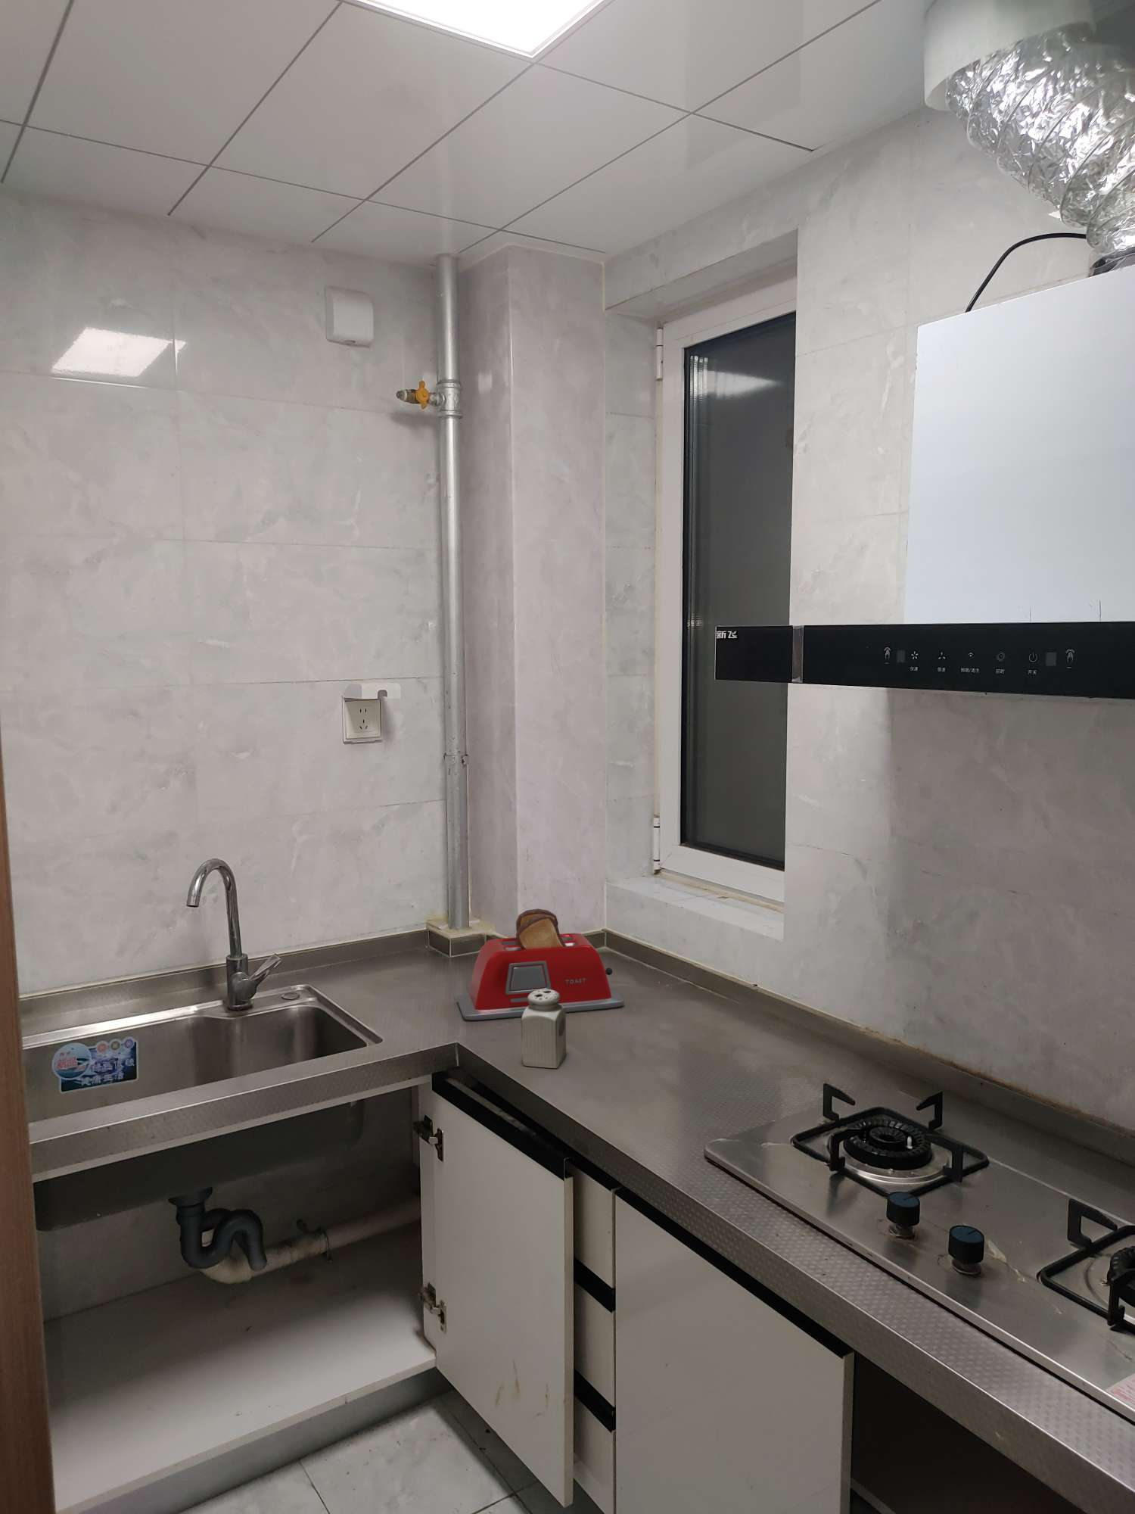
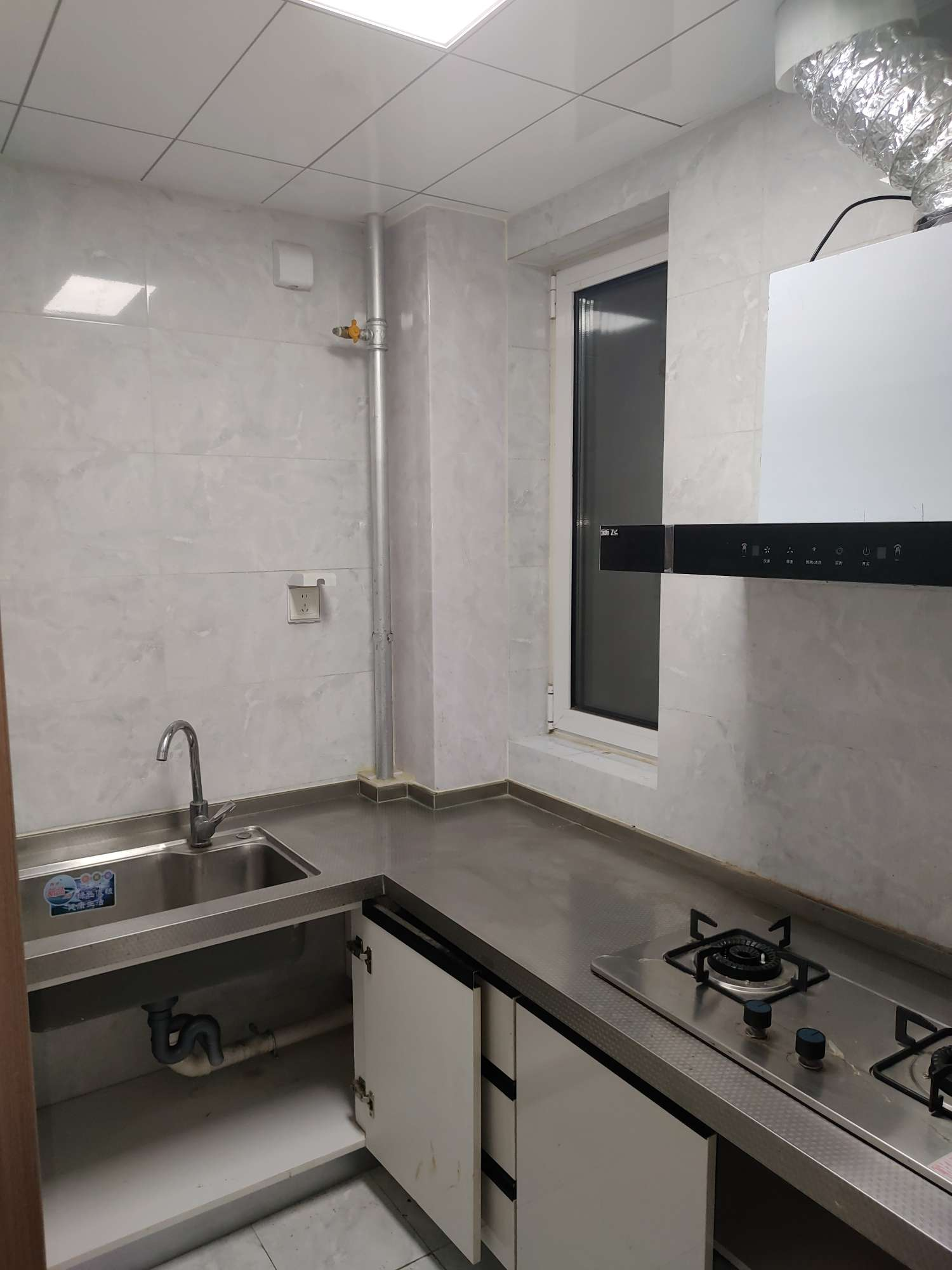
- salt shaker [521,989,566,1069]
- toaster [457,908,625,1022]
